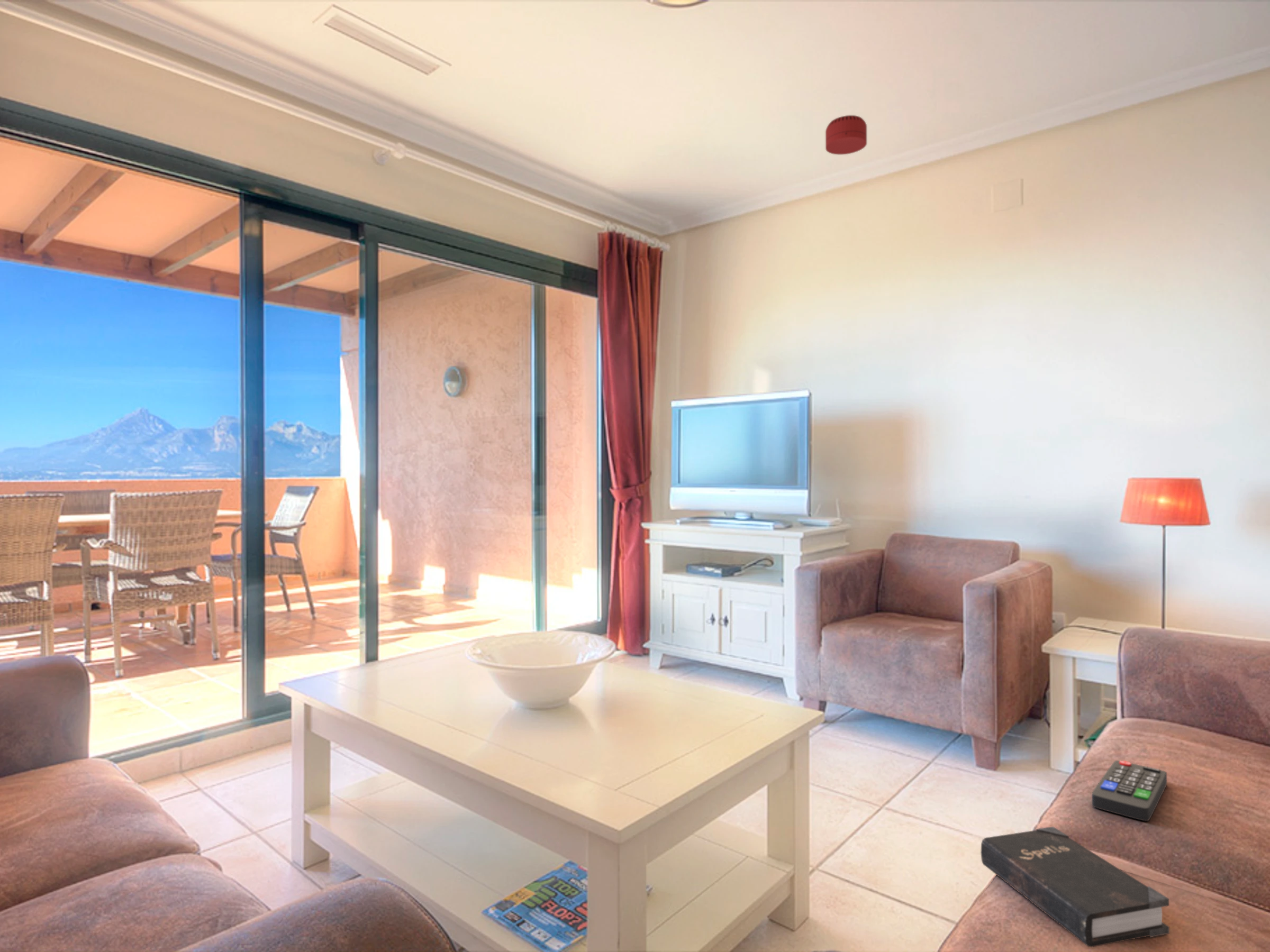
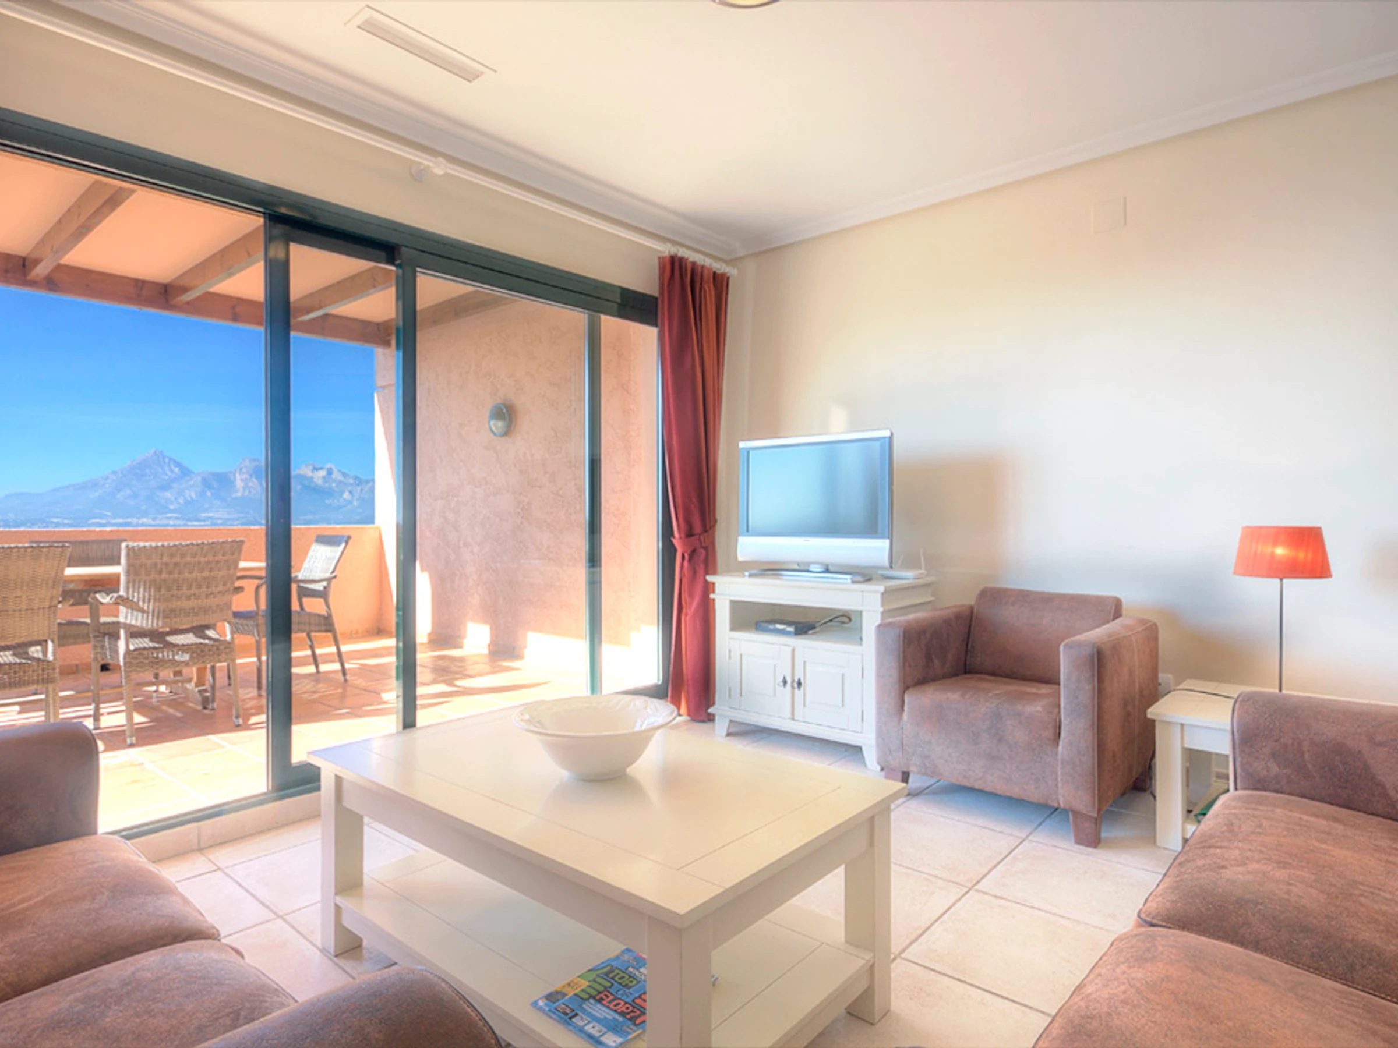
- remote control [1091,760,1167,822]
- hardback book [980,826,1170,948]
- smoke detector [825,115,867,155]
